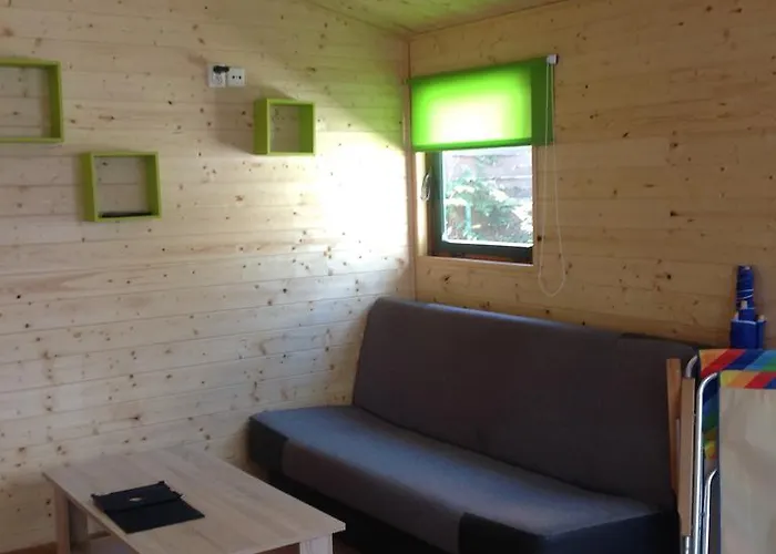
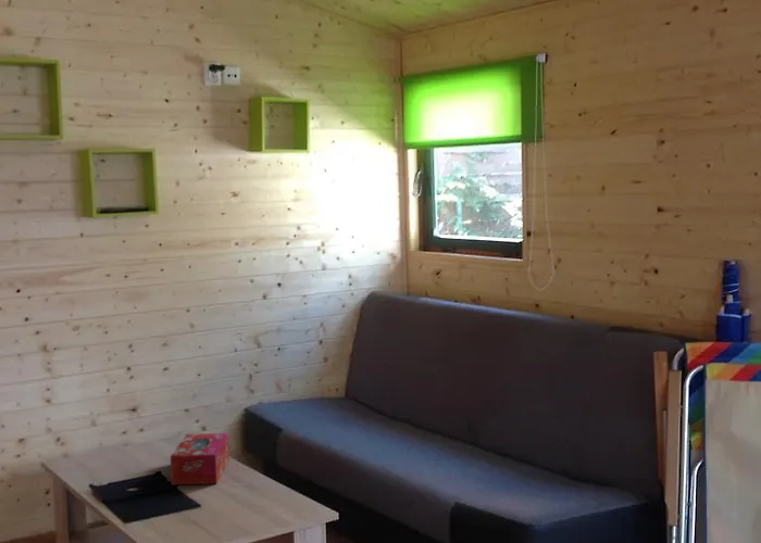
+ tissue box [170,432,230,485]
